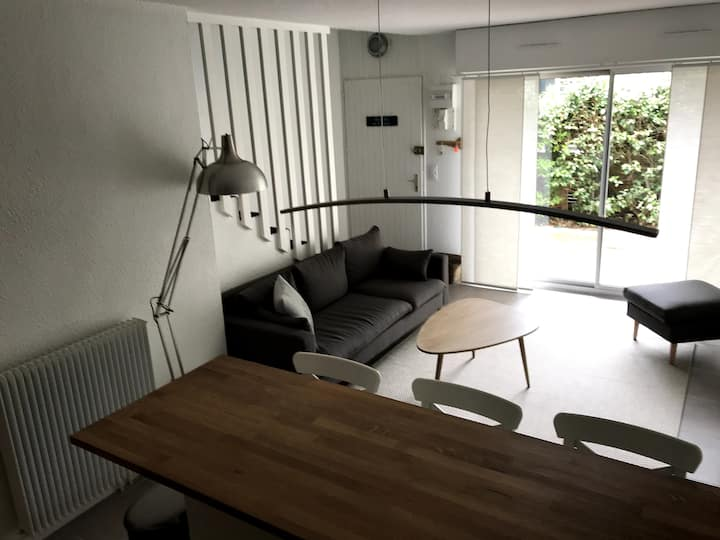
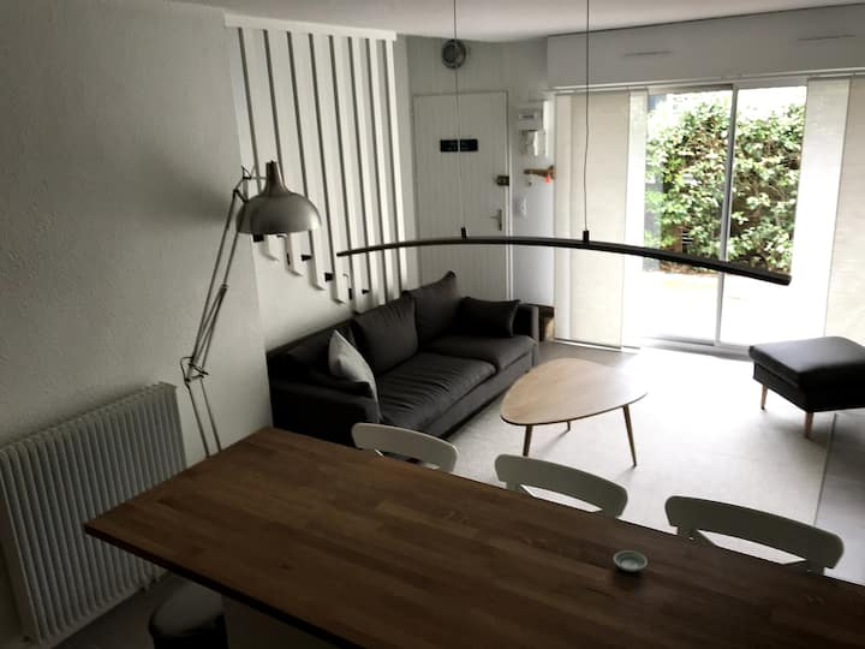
+ saucer [613,549,649,573]
